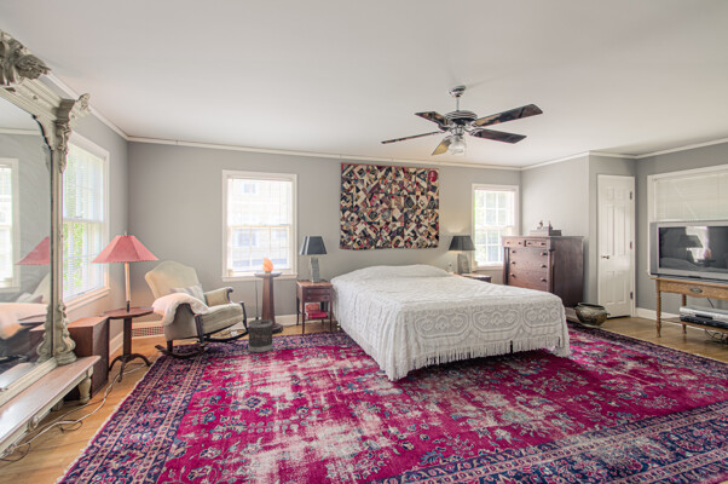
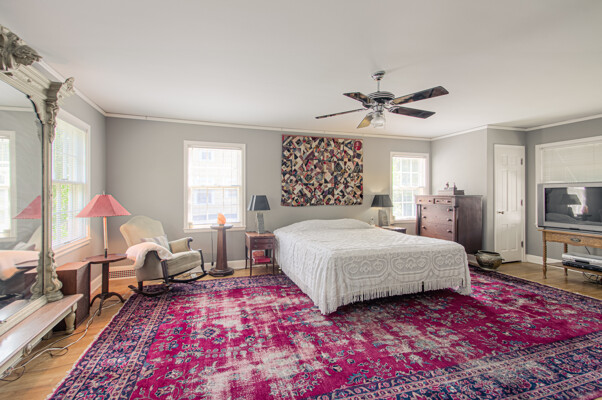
- wastebasket [247,318,275,353]
